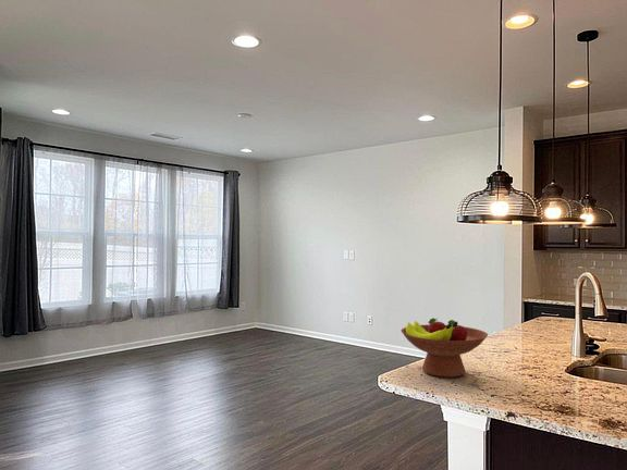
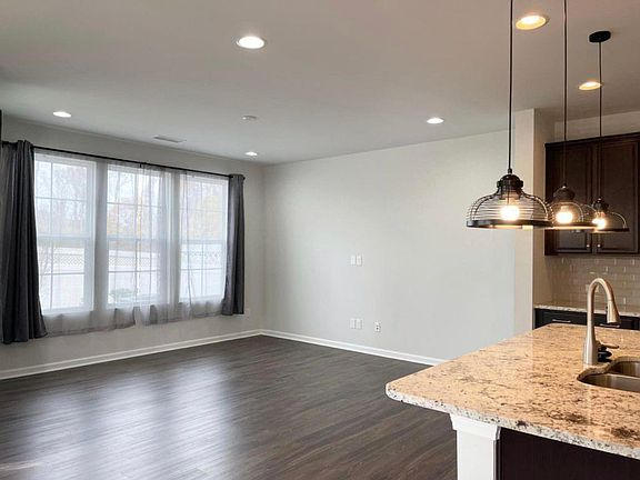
- fruit bowl [401,318,489,379]
